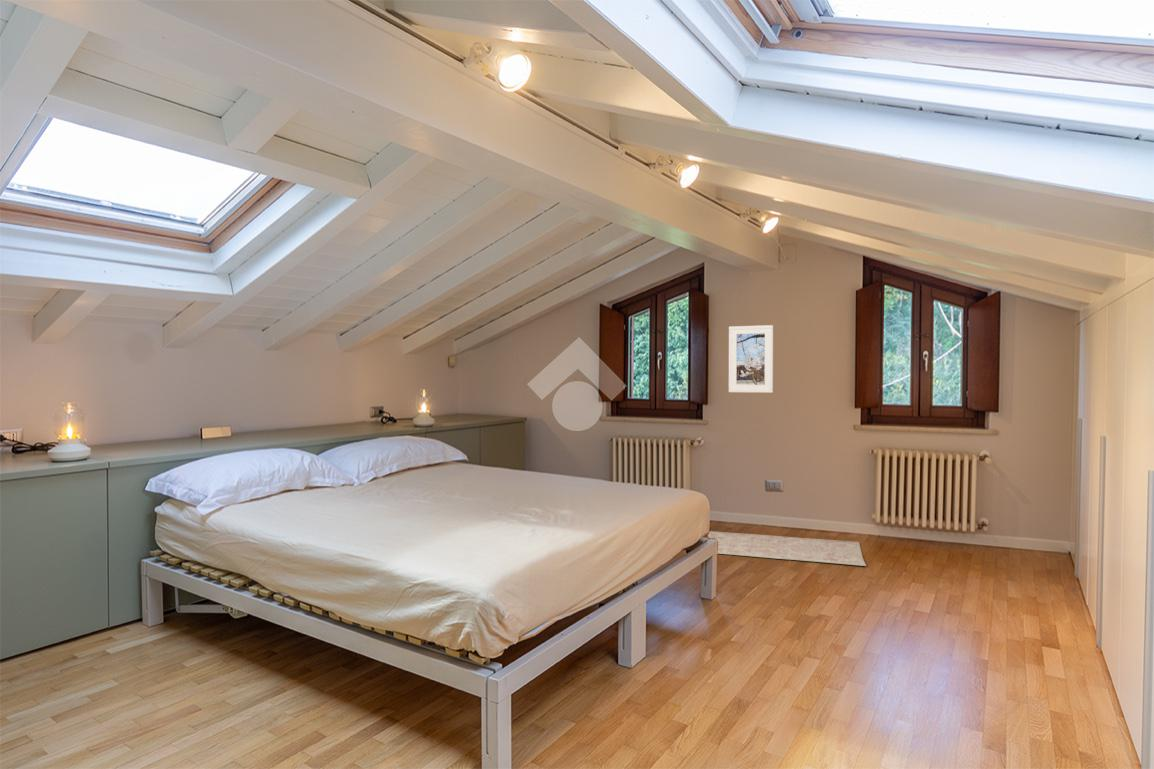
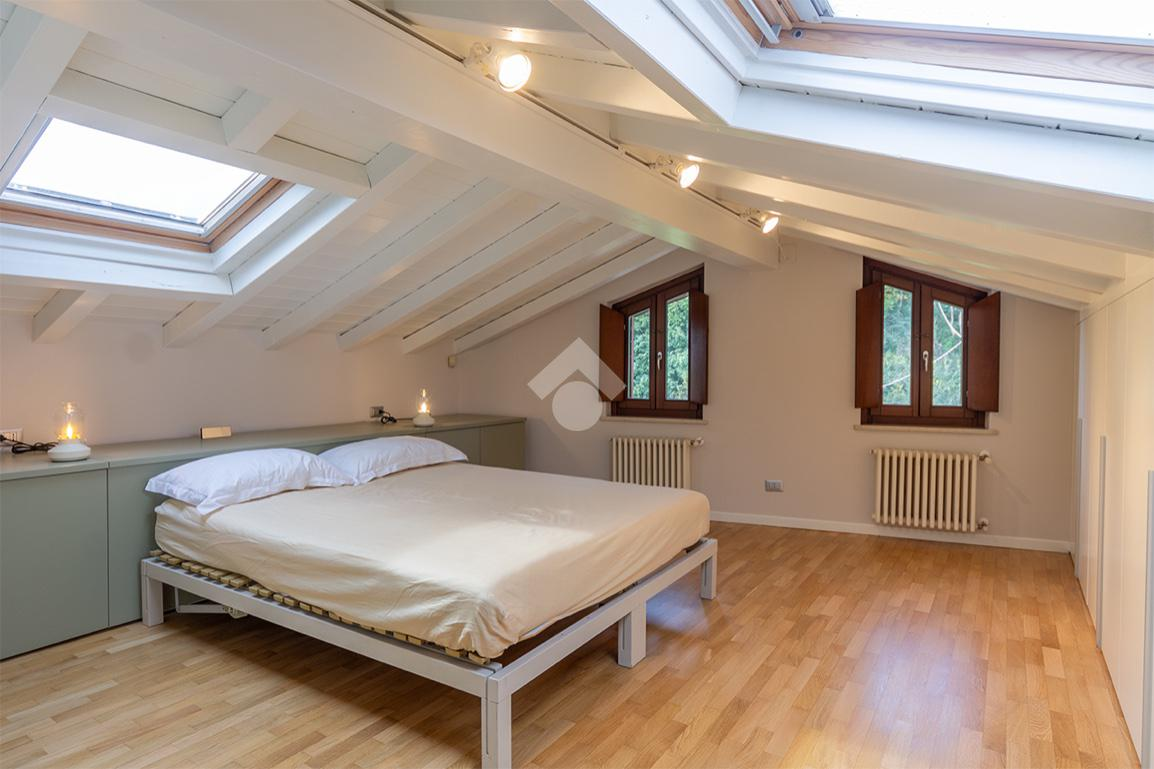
- rug [707,530,867,567]
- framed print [728,324,774,394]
